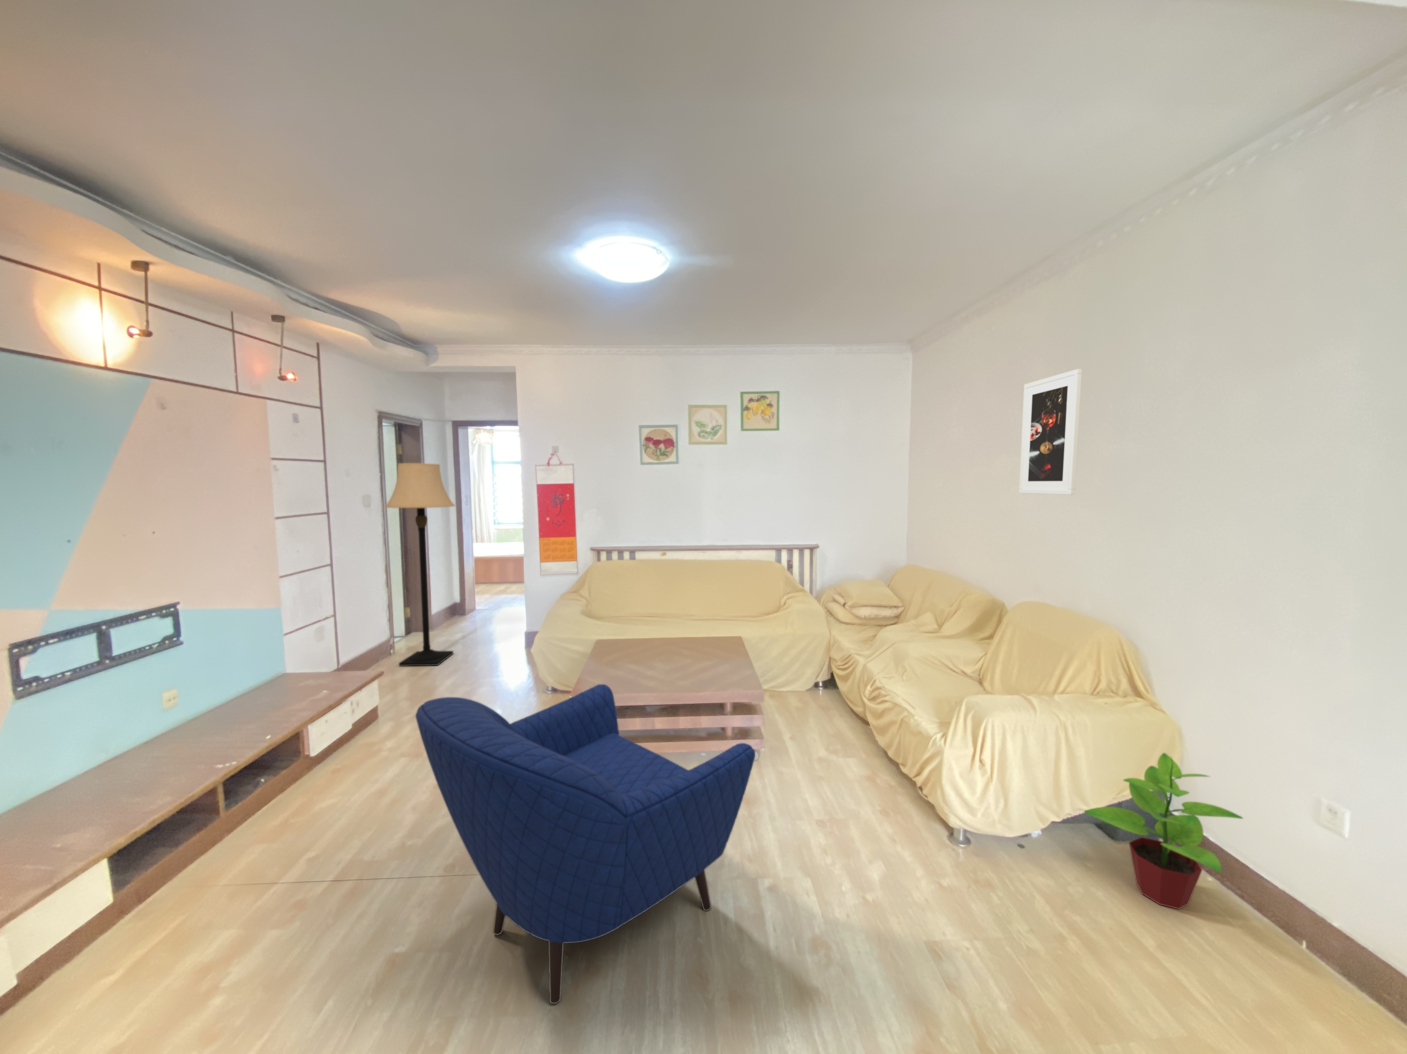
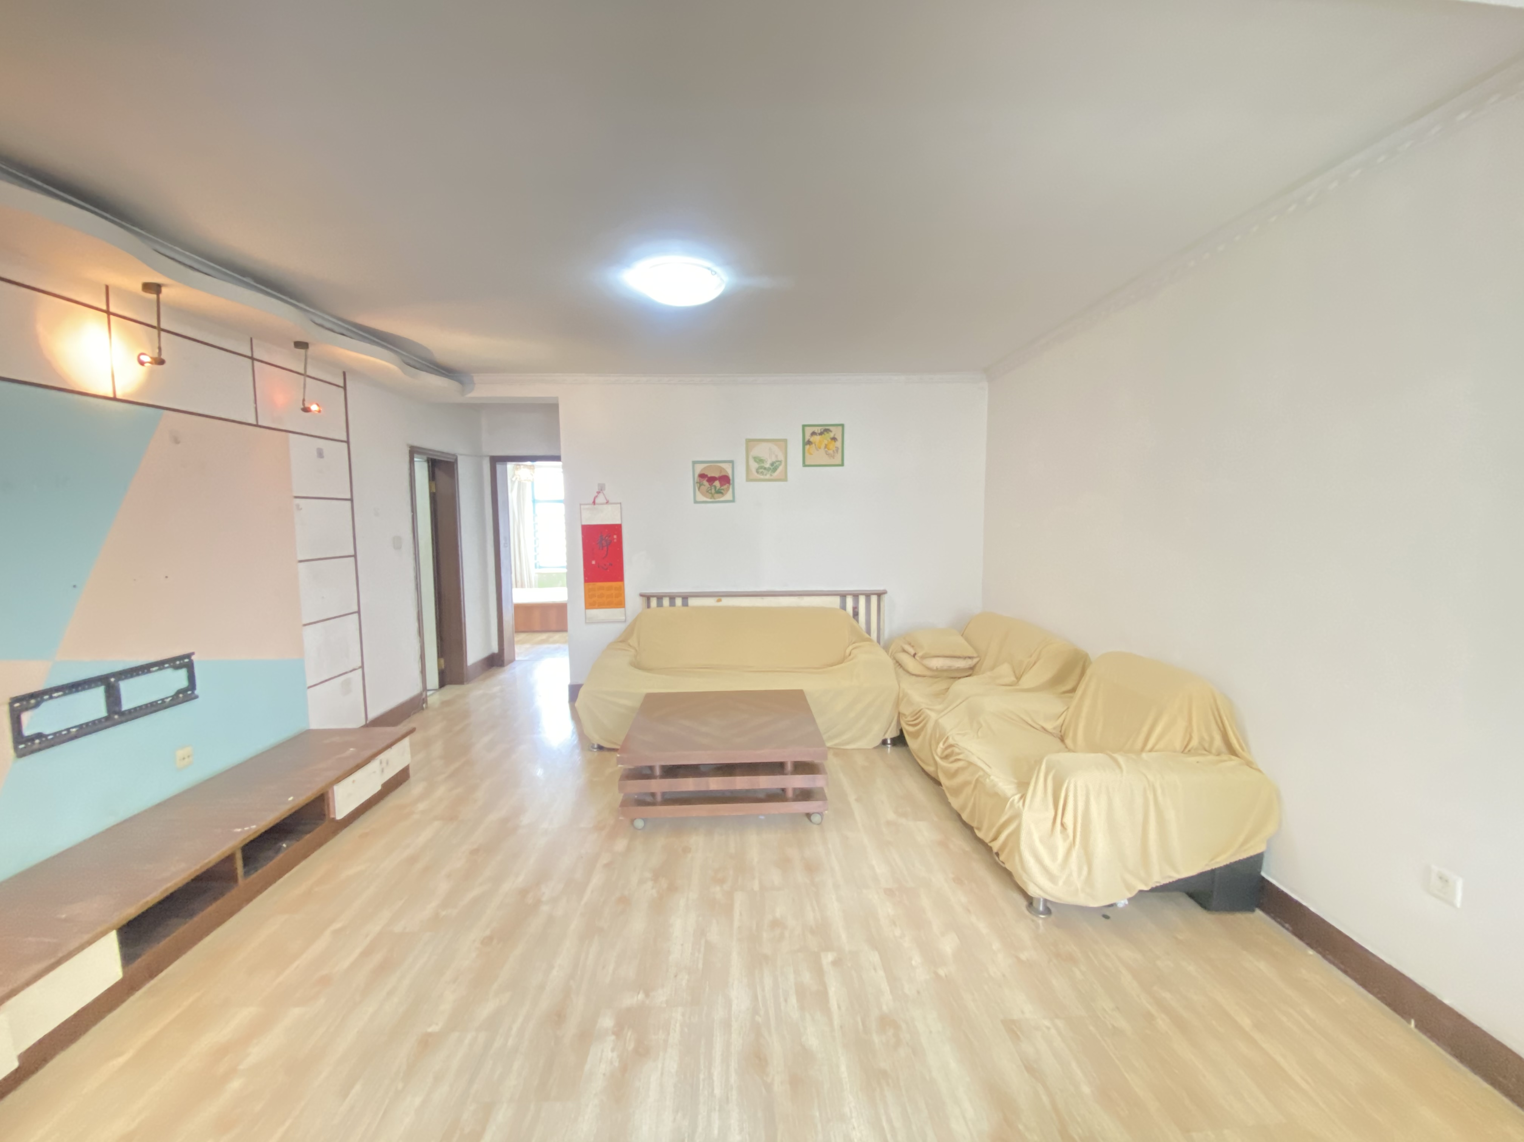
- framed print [1018,369,1082,495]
- potted plant [1084,753,1244,910]
- armchair [415,684,756,1004]
- lamp [383,463,455,666]
